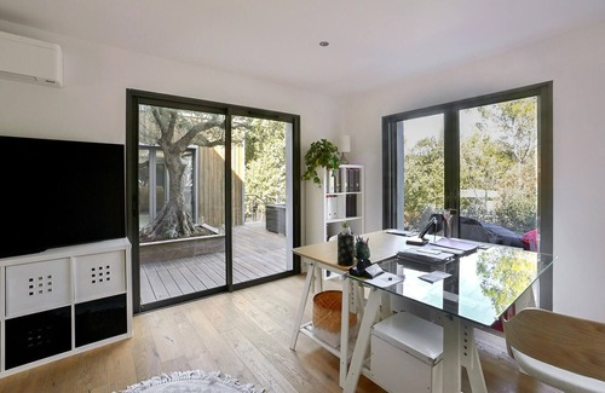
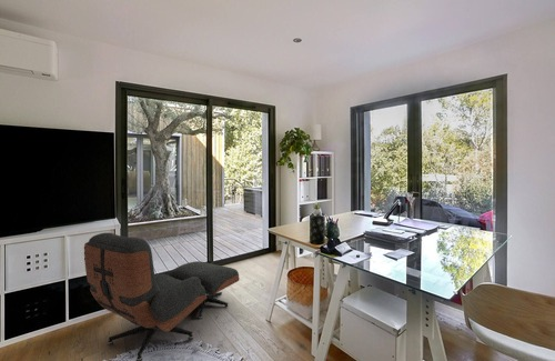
+ lounge chair [83,232,240,361]
